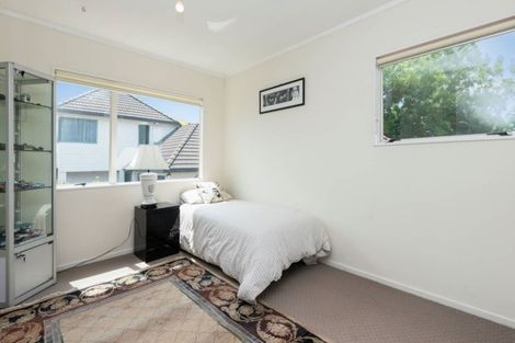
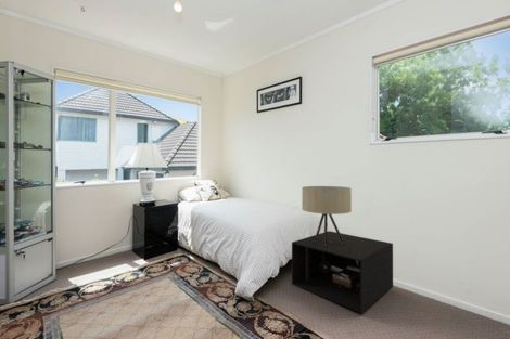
+ nightstand [291,230,394,314]
+ table lamp [301,185,353,246]
